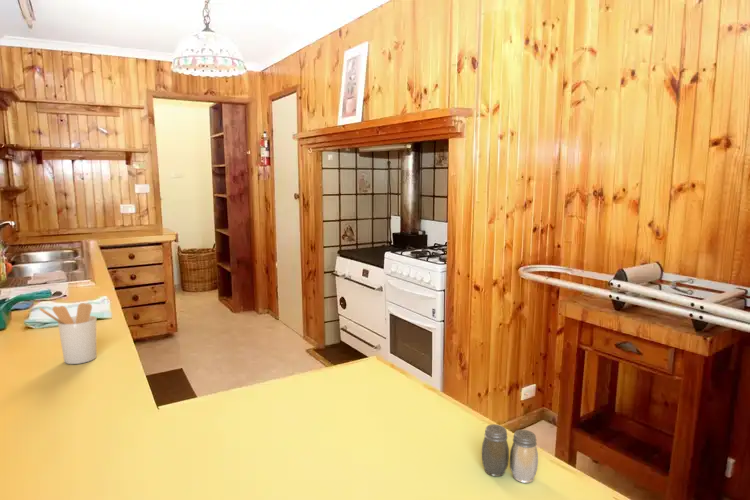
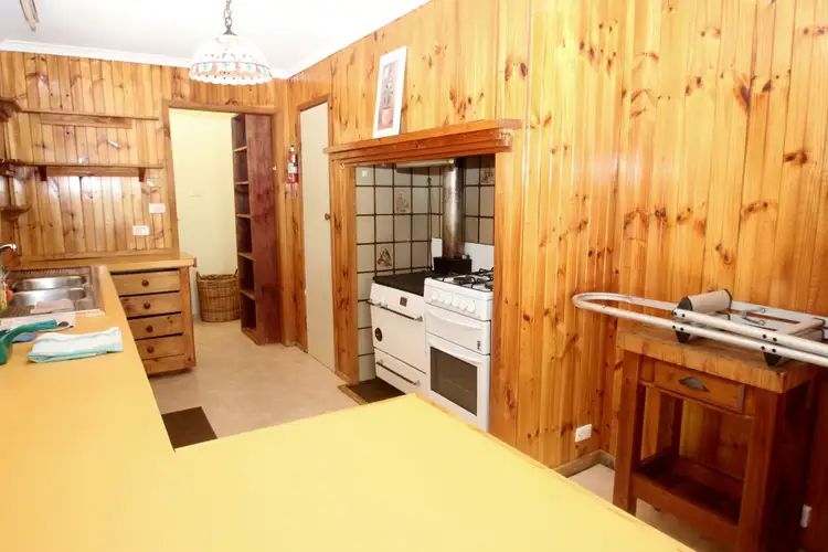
- salt and pepper shaker [481,423,539,484]
- utensil holder [38,302,97,365]
